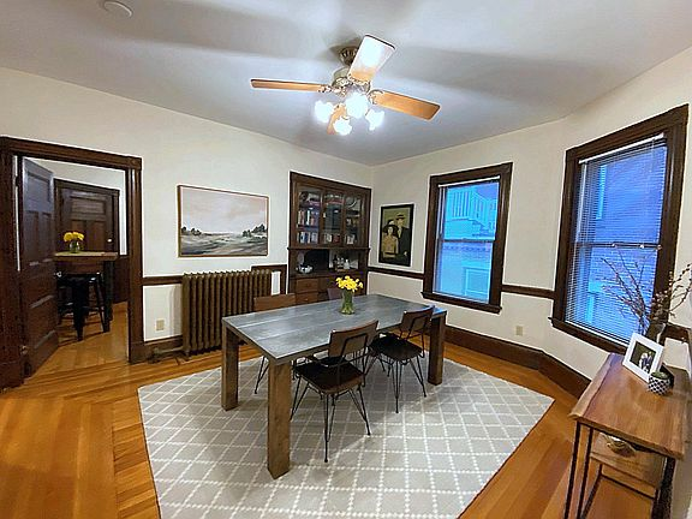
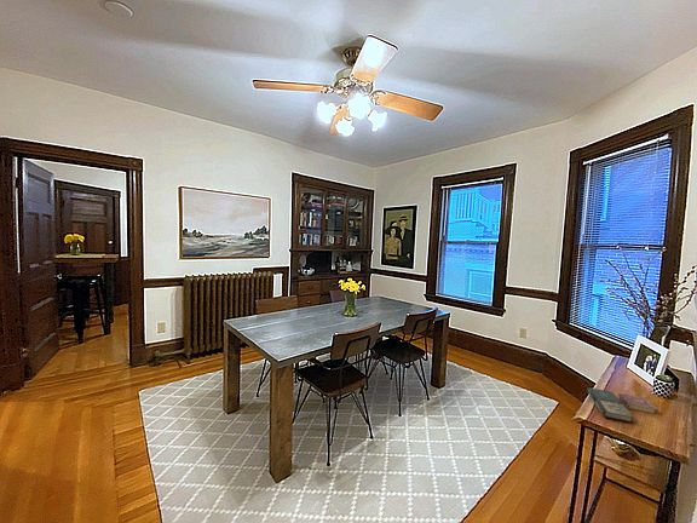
+ book [587,386,658,424]
